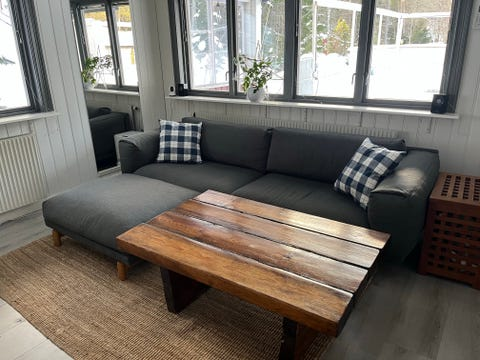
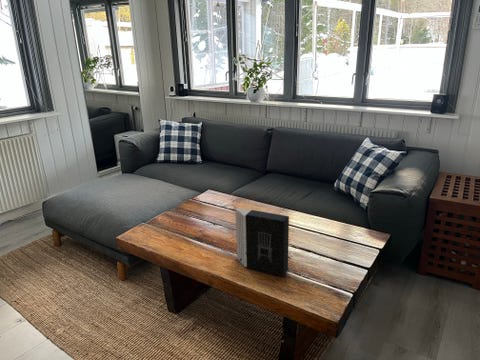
+ book [235,208,290,278]
